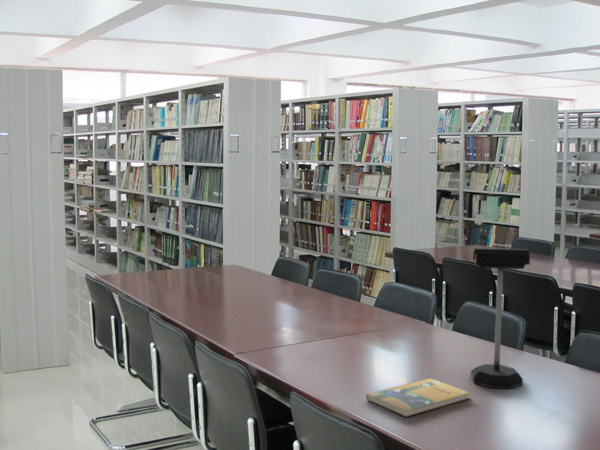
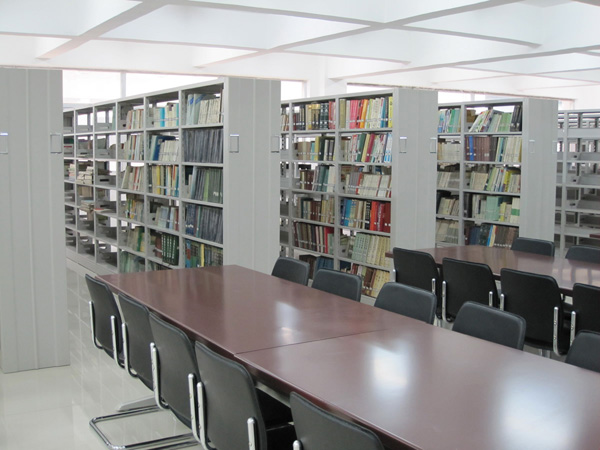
- mailbox [470,247,531,389]
- booklet [365,377,471,418]
